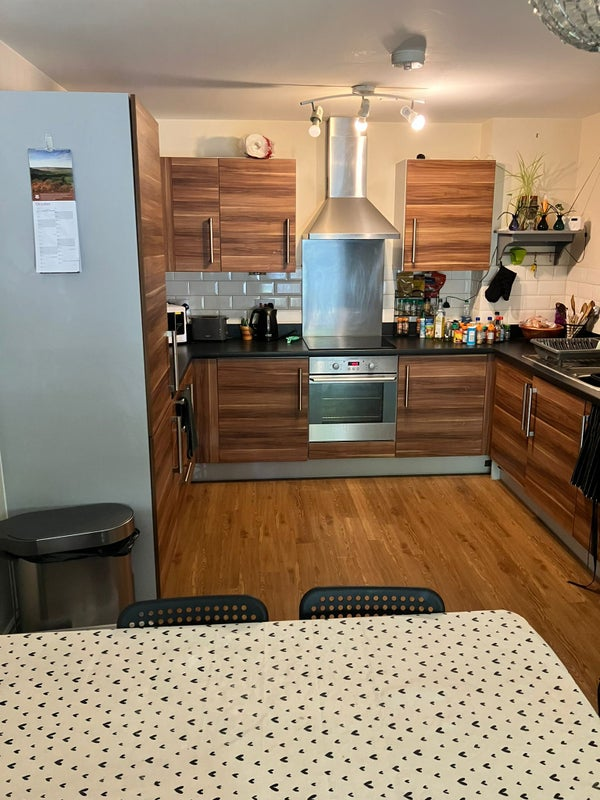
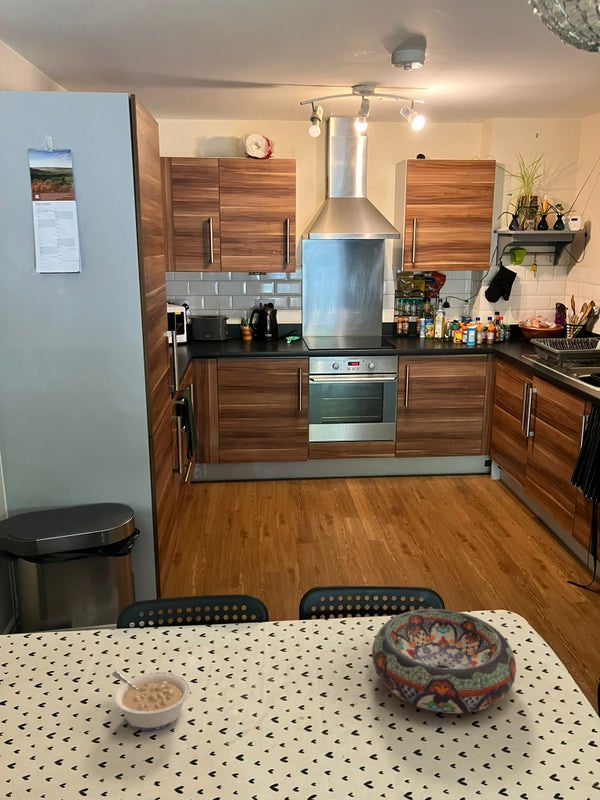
+ decorative bowl [371,608,517,714]
+ legume [111,670,192,731]
